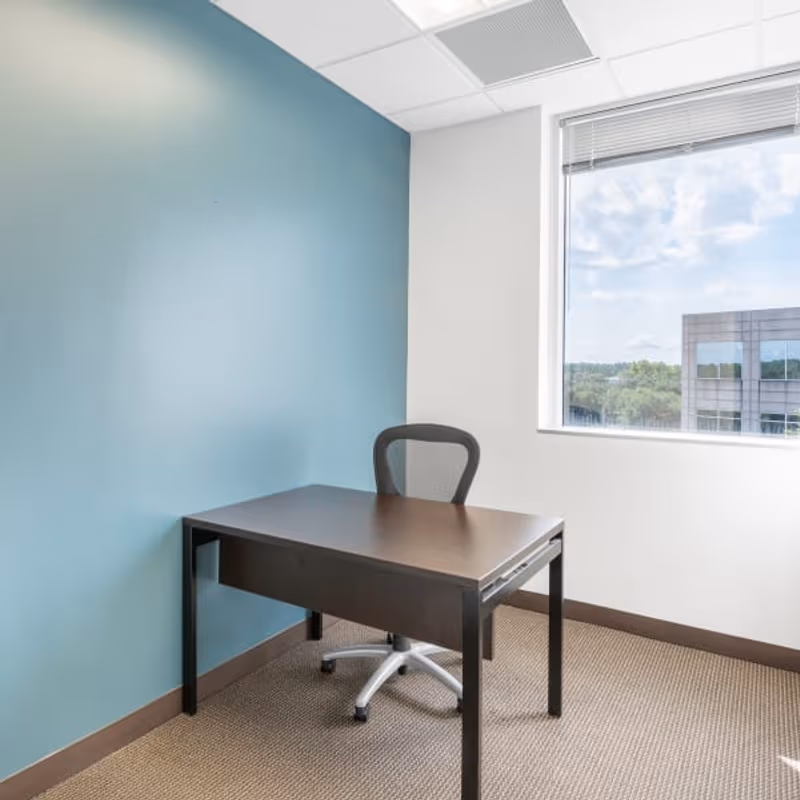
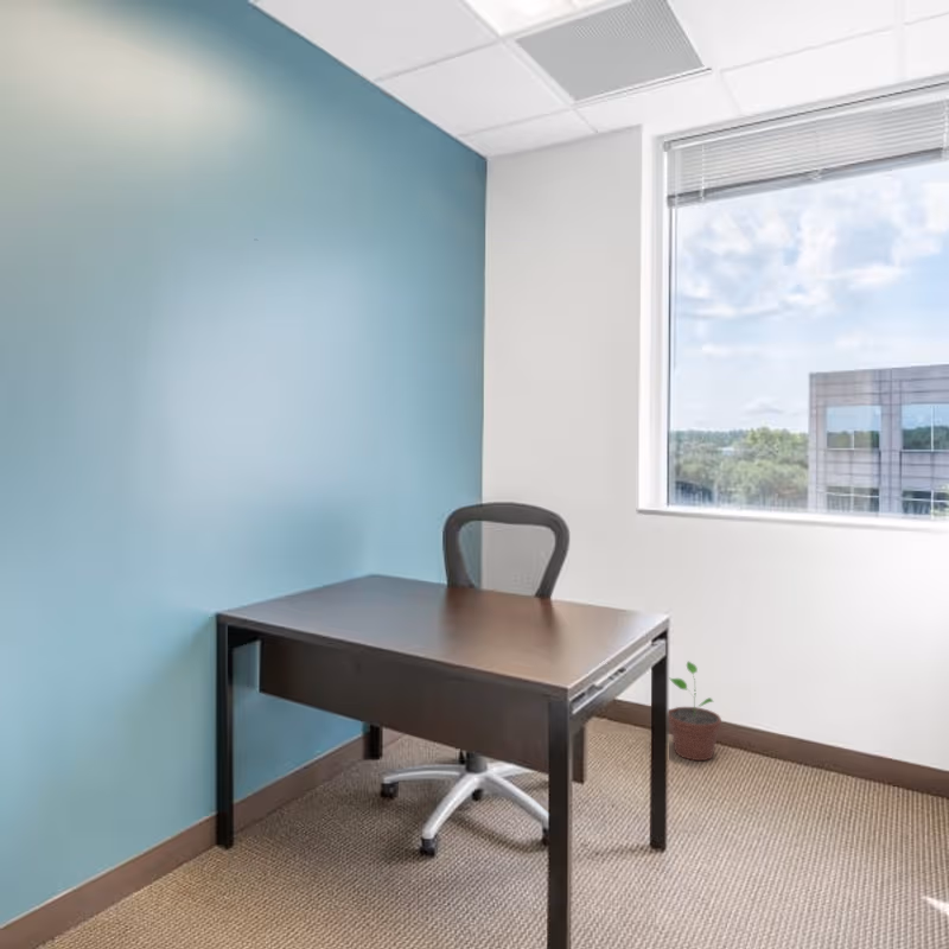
+ potted plant [668,660,722,762]
